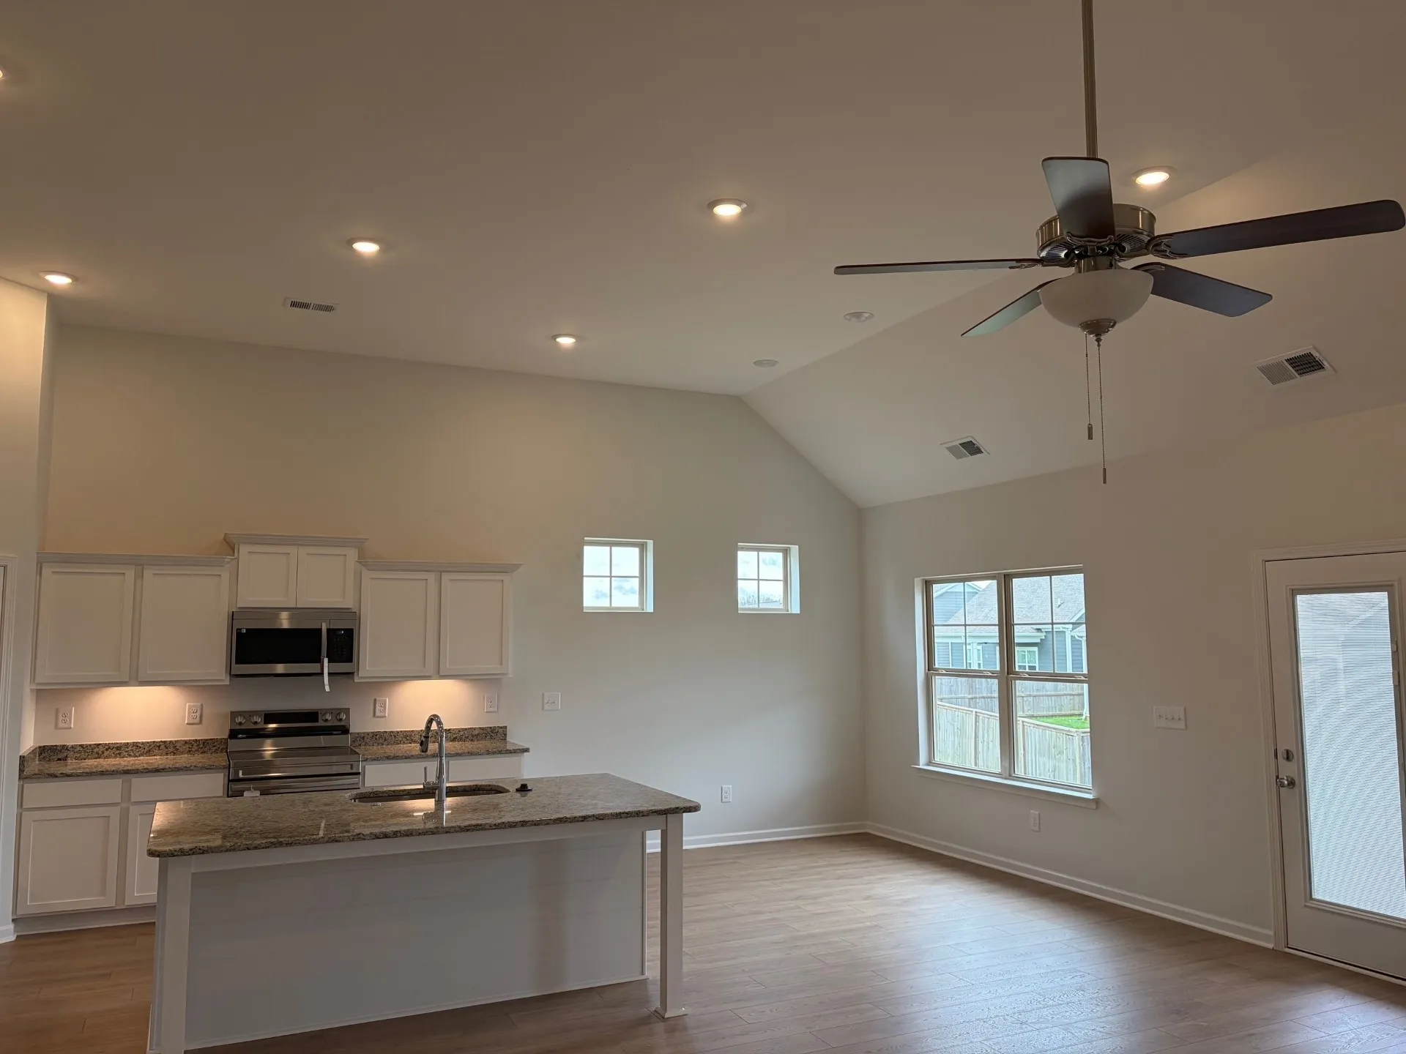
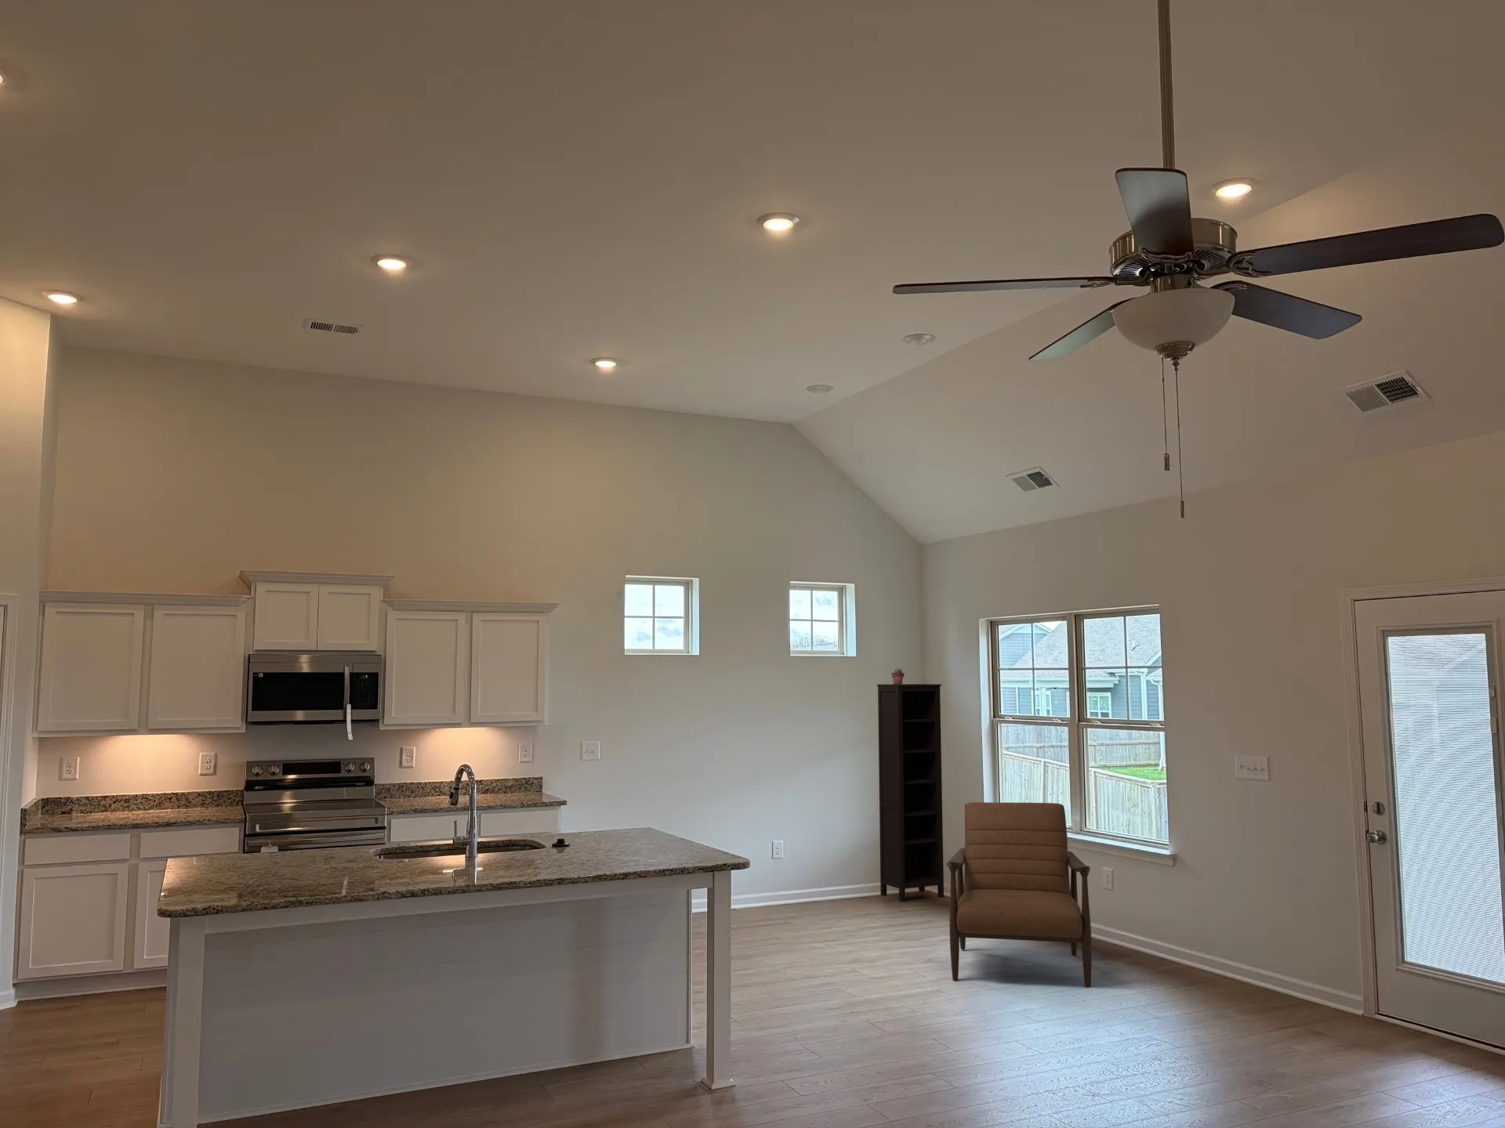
+ bookcase [877,682,944,903]
+ potted succulent [890,667,905,685]
+ chair [946,801,1093,988]
